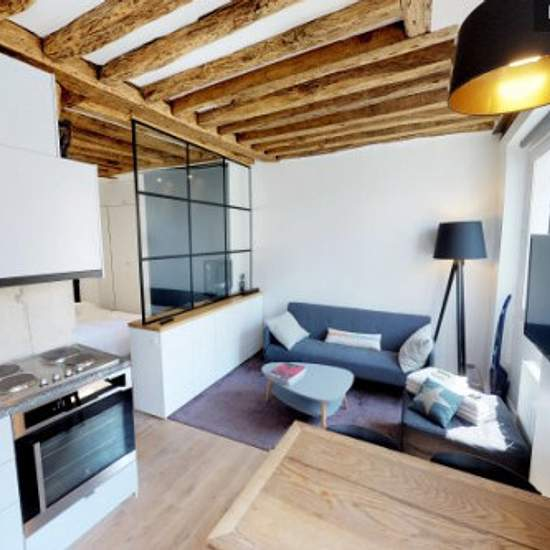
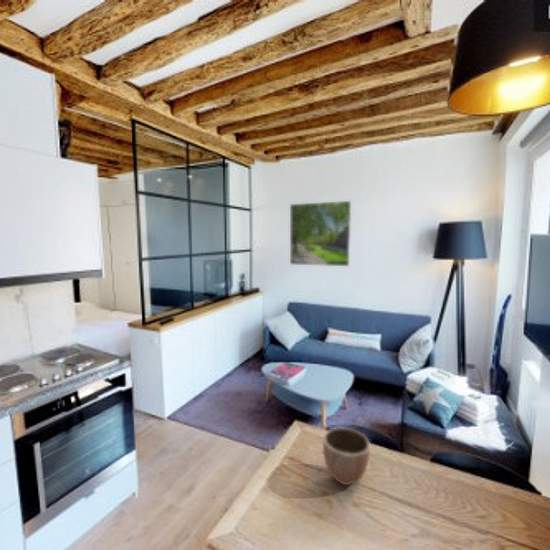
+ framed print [289,200,352,267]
+ decorative bowl [322,427,371,486]
